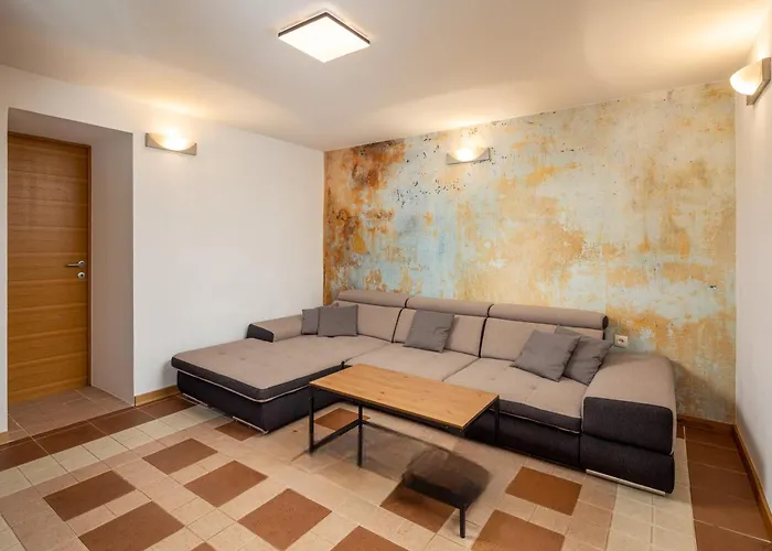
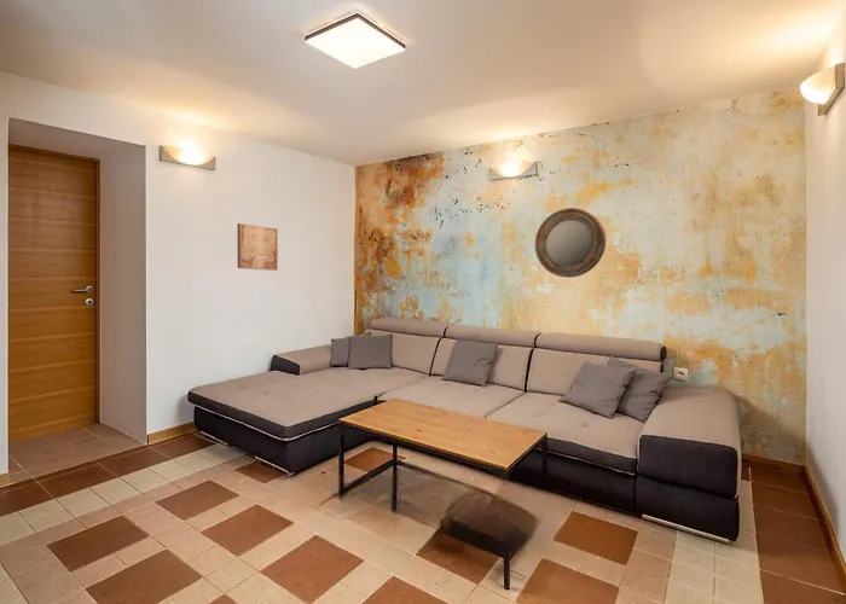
+ wall art [237,222,279,272]
+ home mirror [534,207,607,279]
